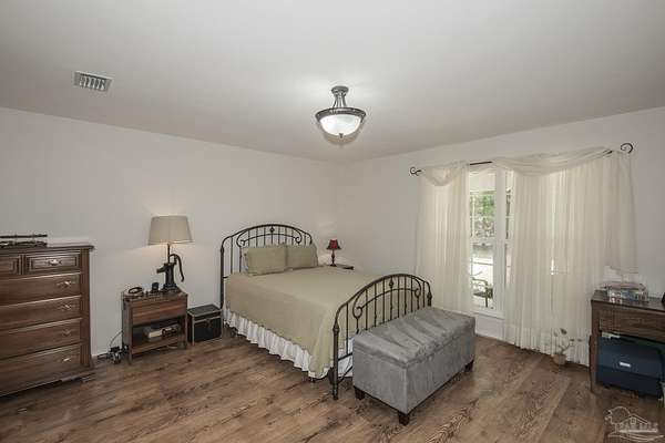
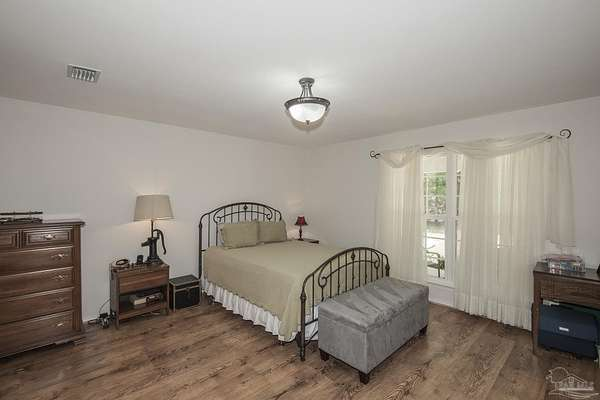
- potted plant [543,327,583,365]
